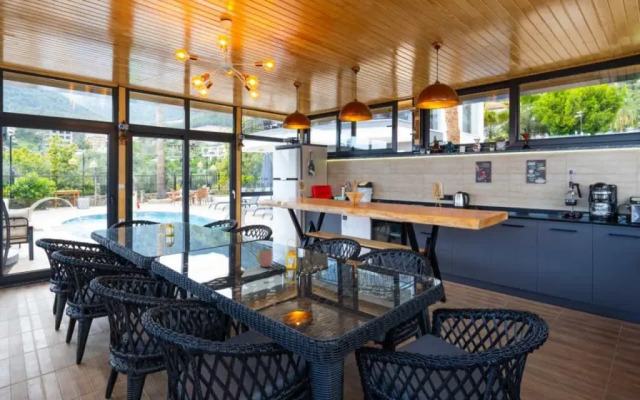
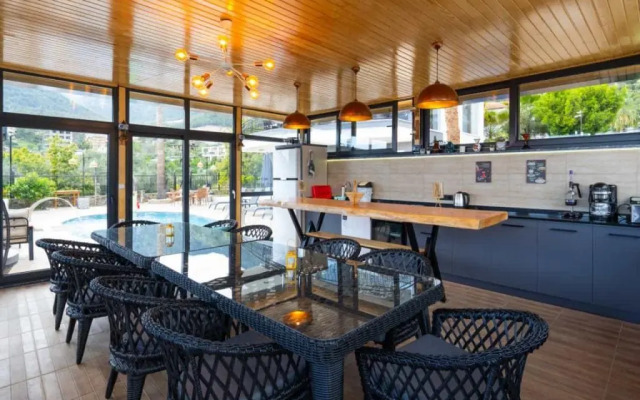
- cup [255,248,273,268]
